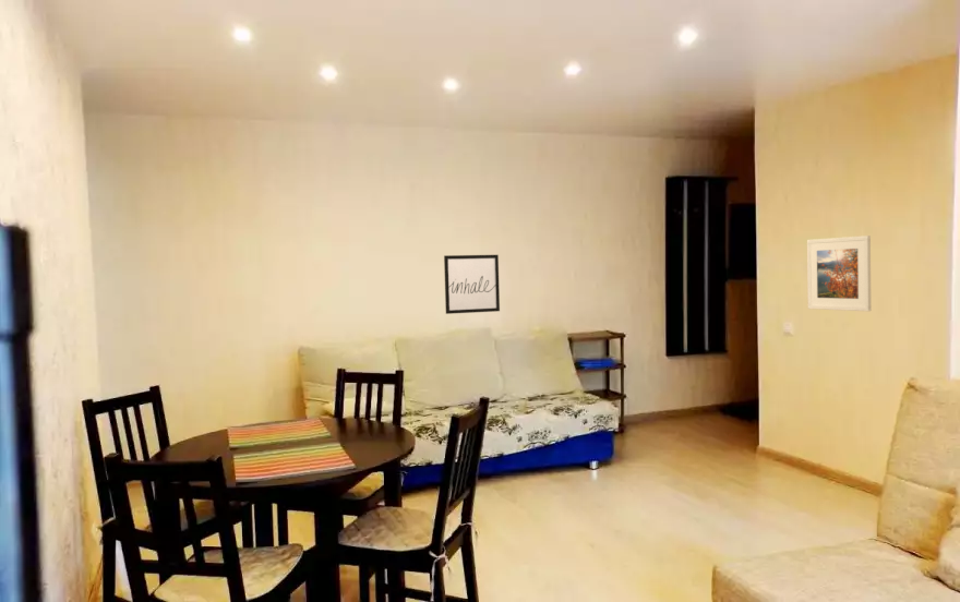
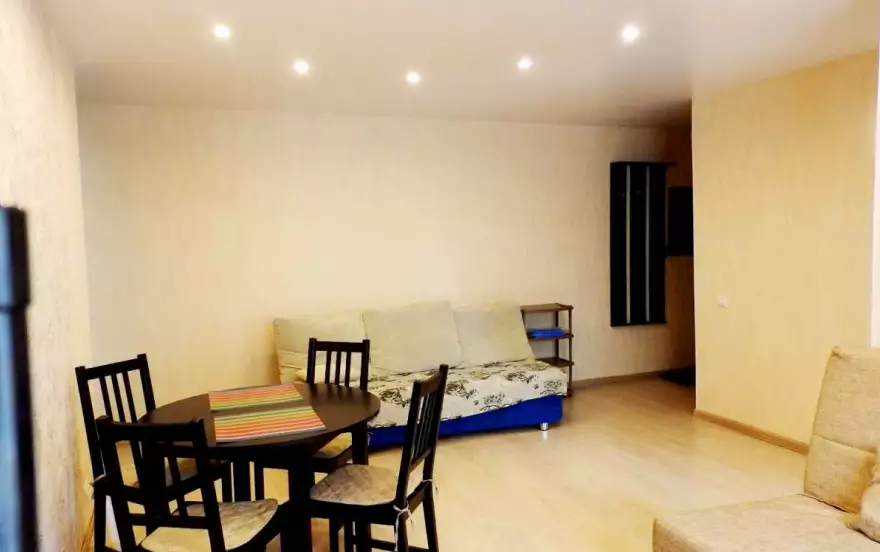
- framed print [806,234,872,312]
- wall art [443,254,501,315]
